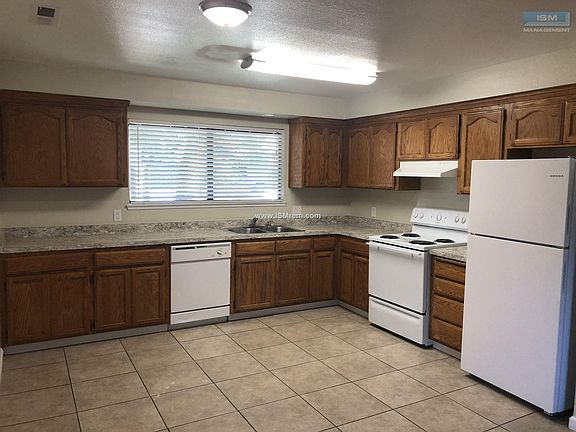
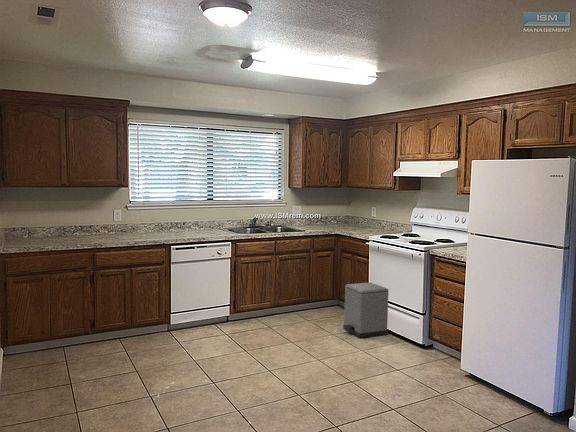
+ trash can [342,282,389,339]
